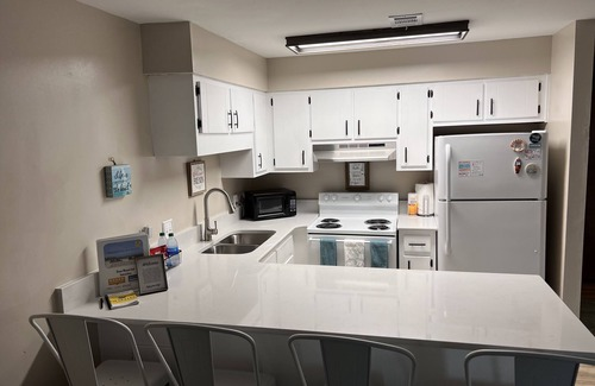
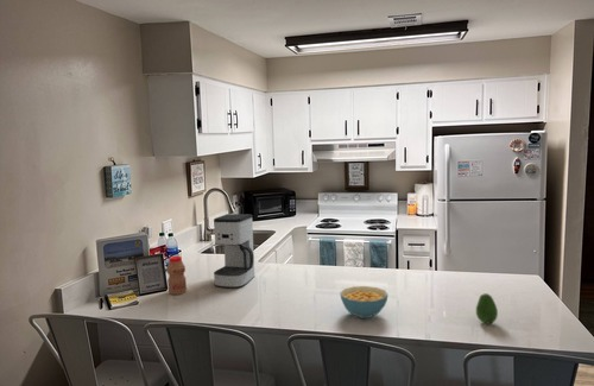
+ coffee maker [213,213,255,289]
+ bottle [166,255,188,296]
+ fruit [475,292,499,325]
+ cereal bowl [339,285,388,319]
